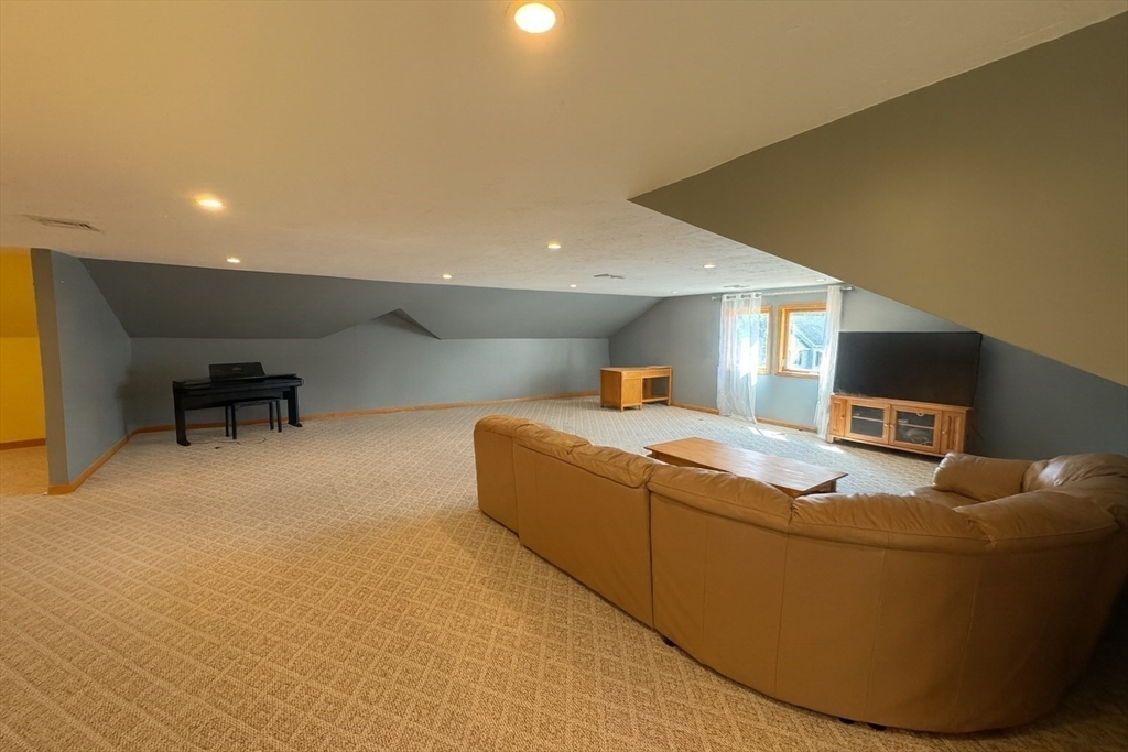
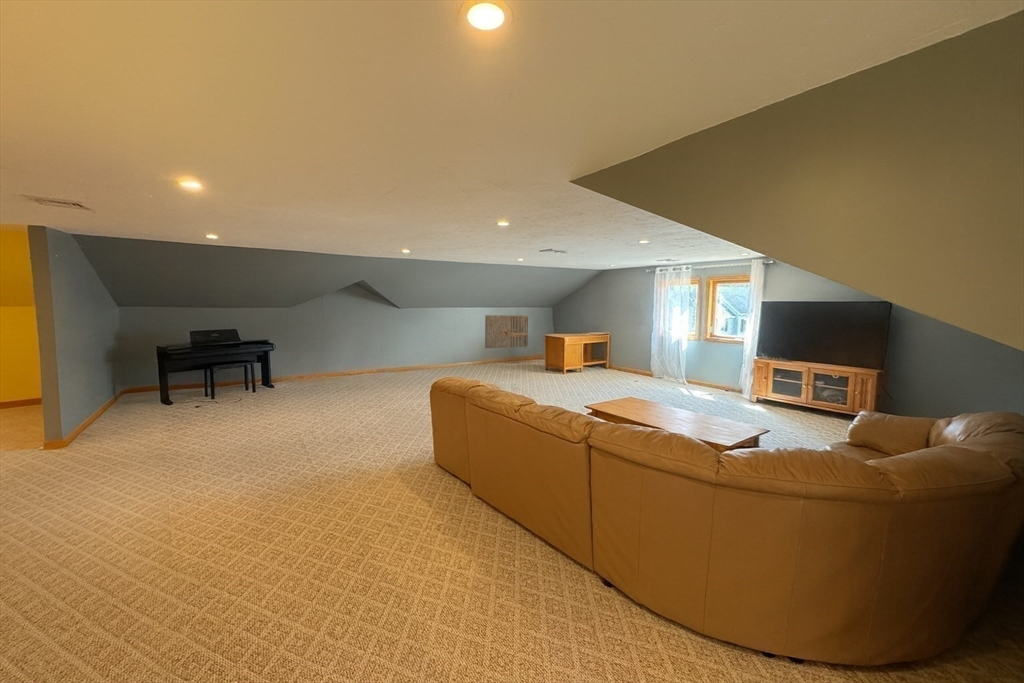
+ wall art [484,314,529,349]
